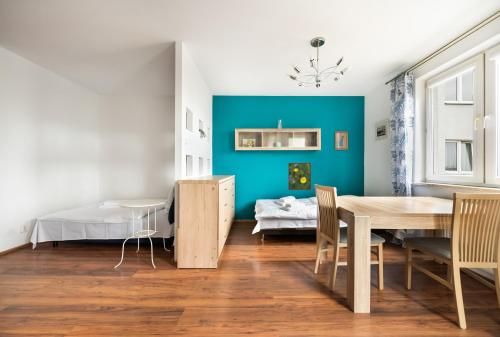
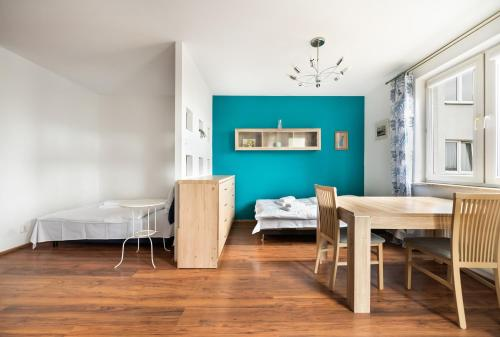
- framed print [287,162,312,191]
